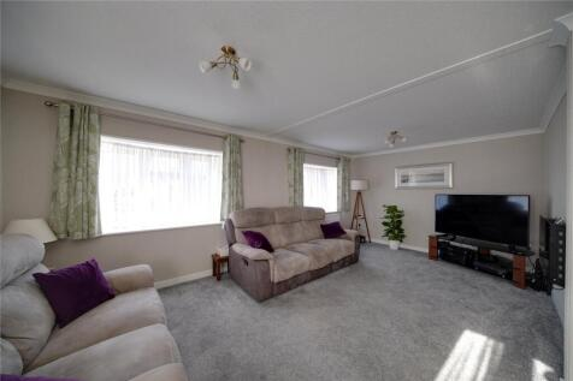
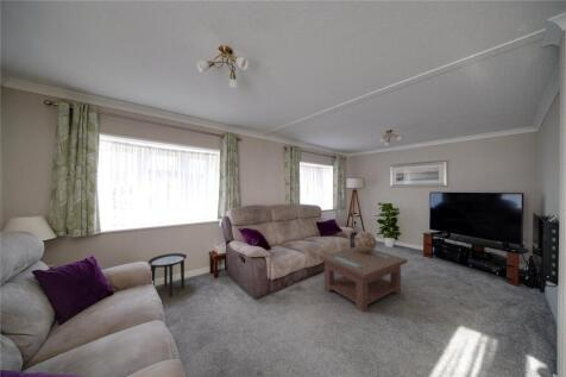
+ side table [147,252,188,299]
+ coffee table [317,246,409,313]
+ decorative globe [353,231,378,253]
